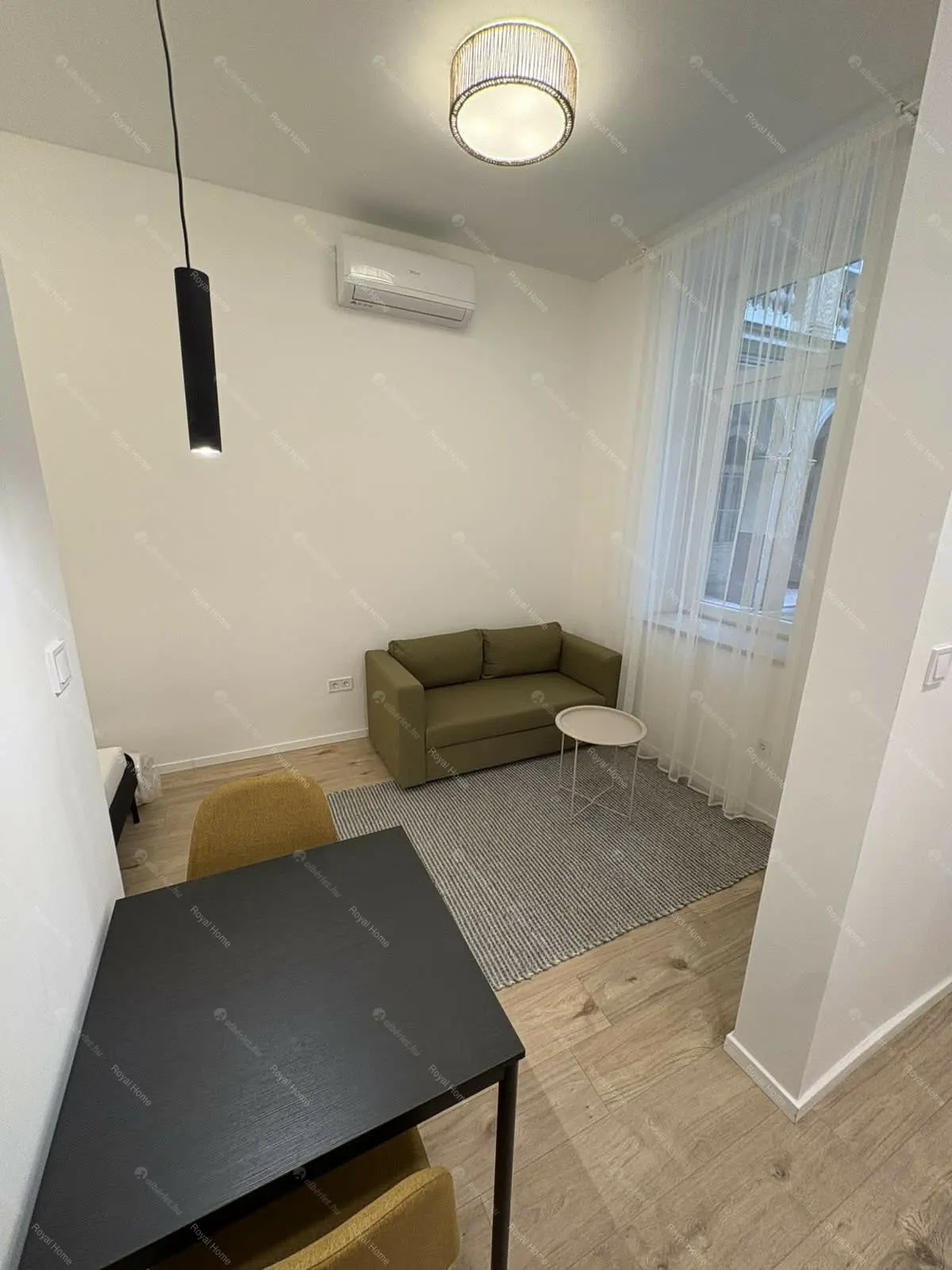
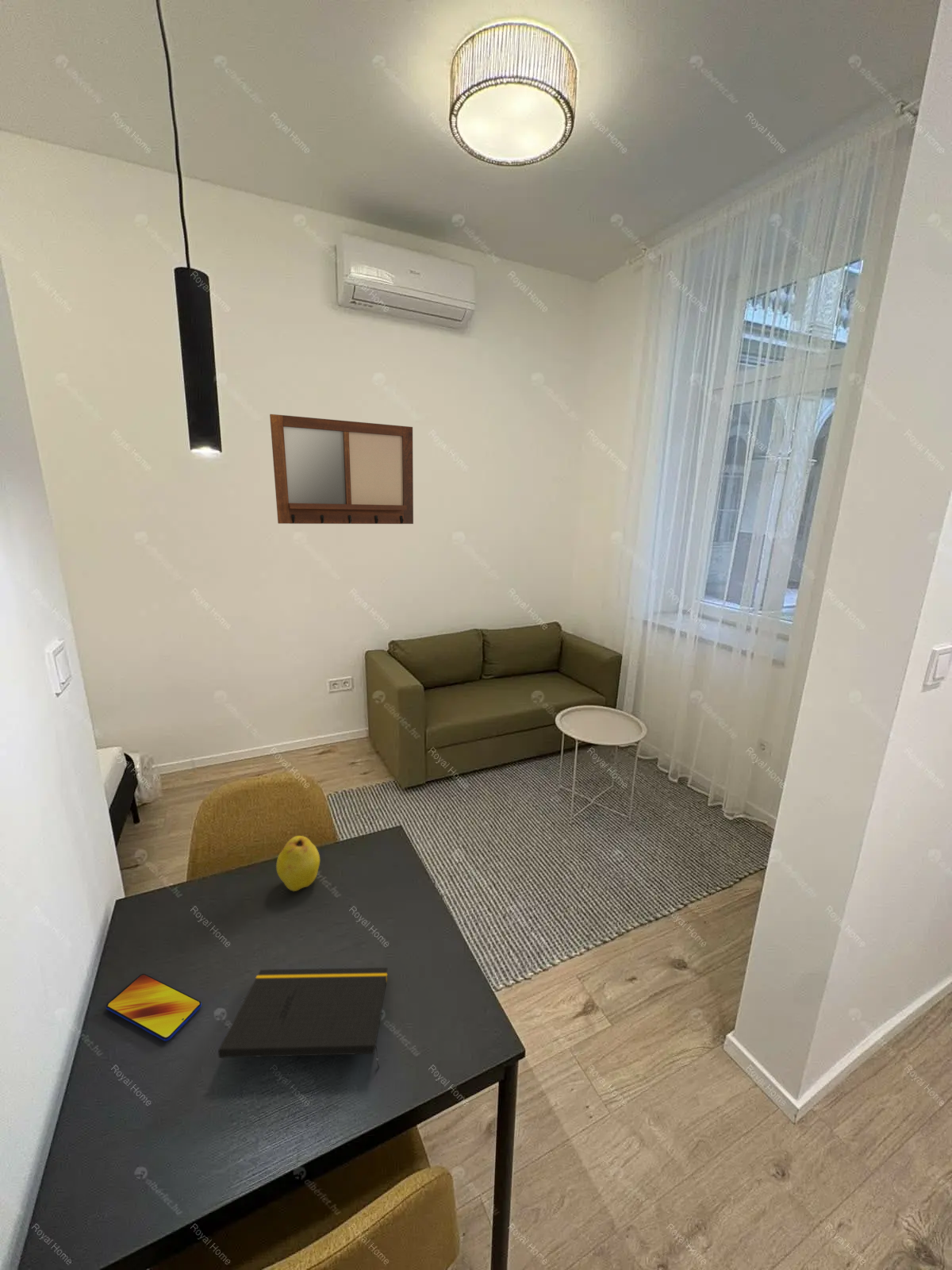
+ writing board [269,414,414,525]
+ notepad [217,967,389,1069]
+ fruit [275,835,321,892]
+ smartphone [105,973,202,1042]
